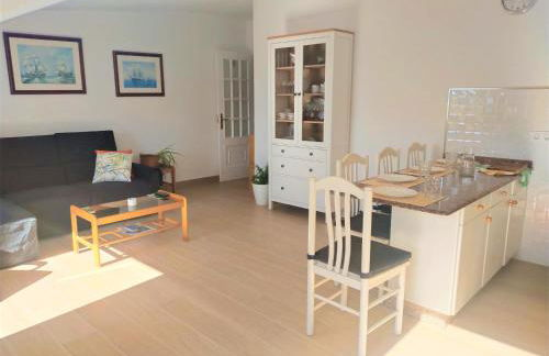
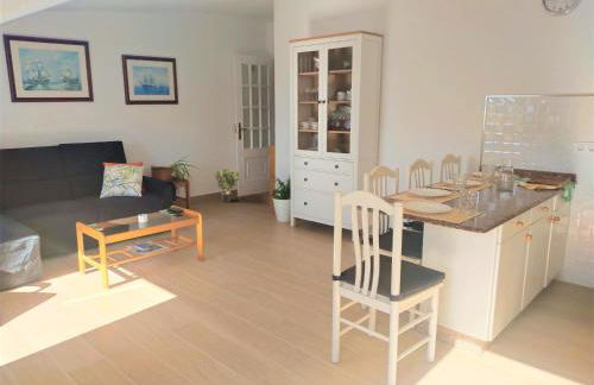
+ potted plant [211,166,241,203]
